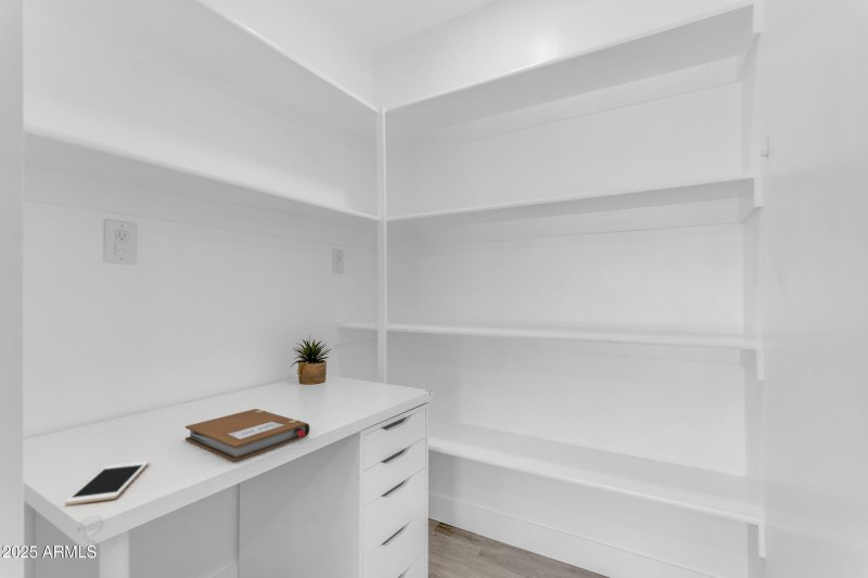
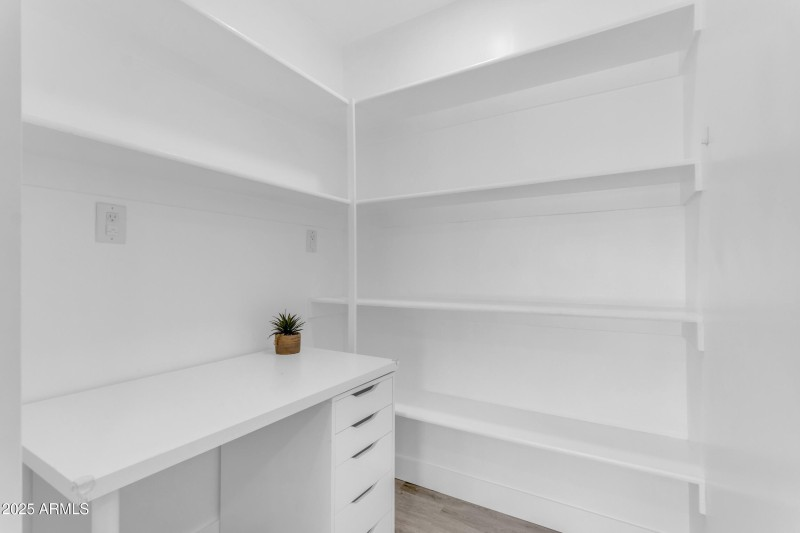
- cell phone [64,460,150,505]
- notebook [184,408,310,463]
